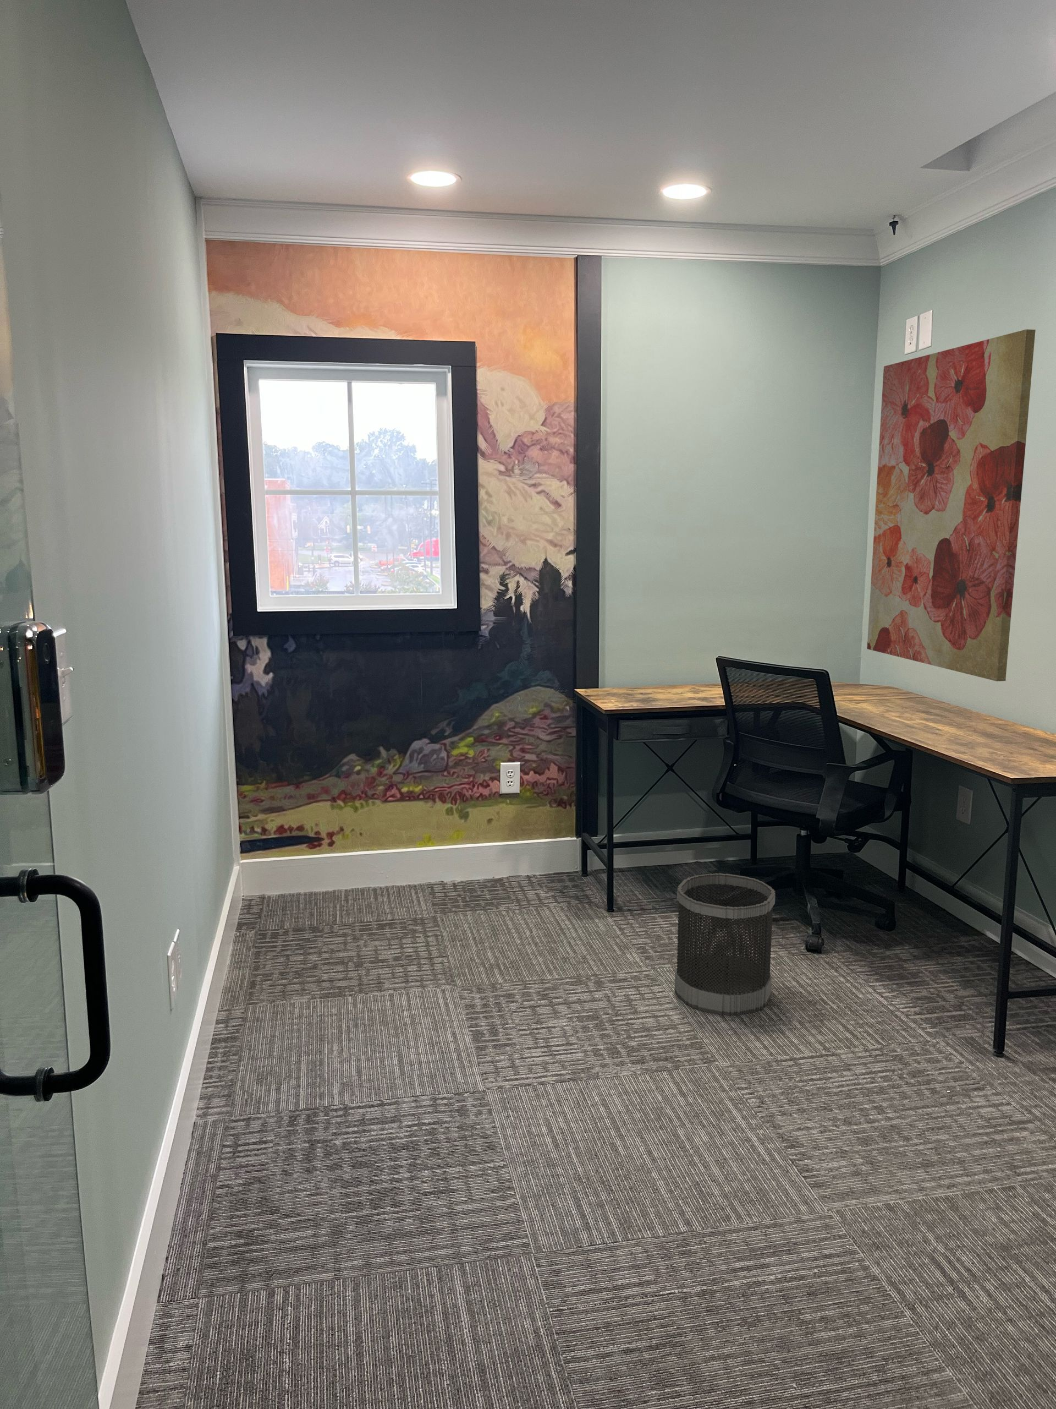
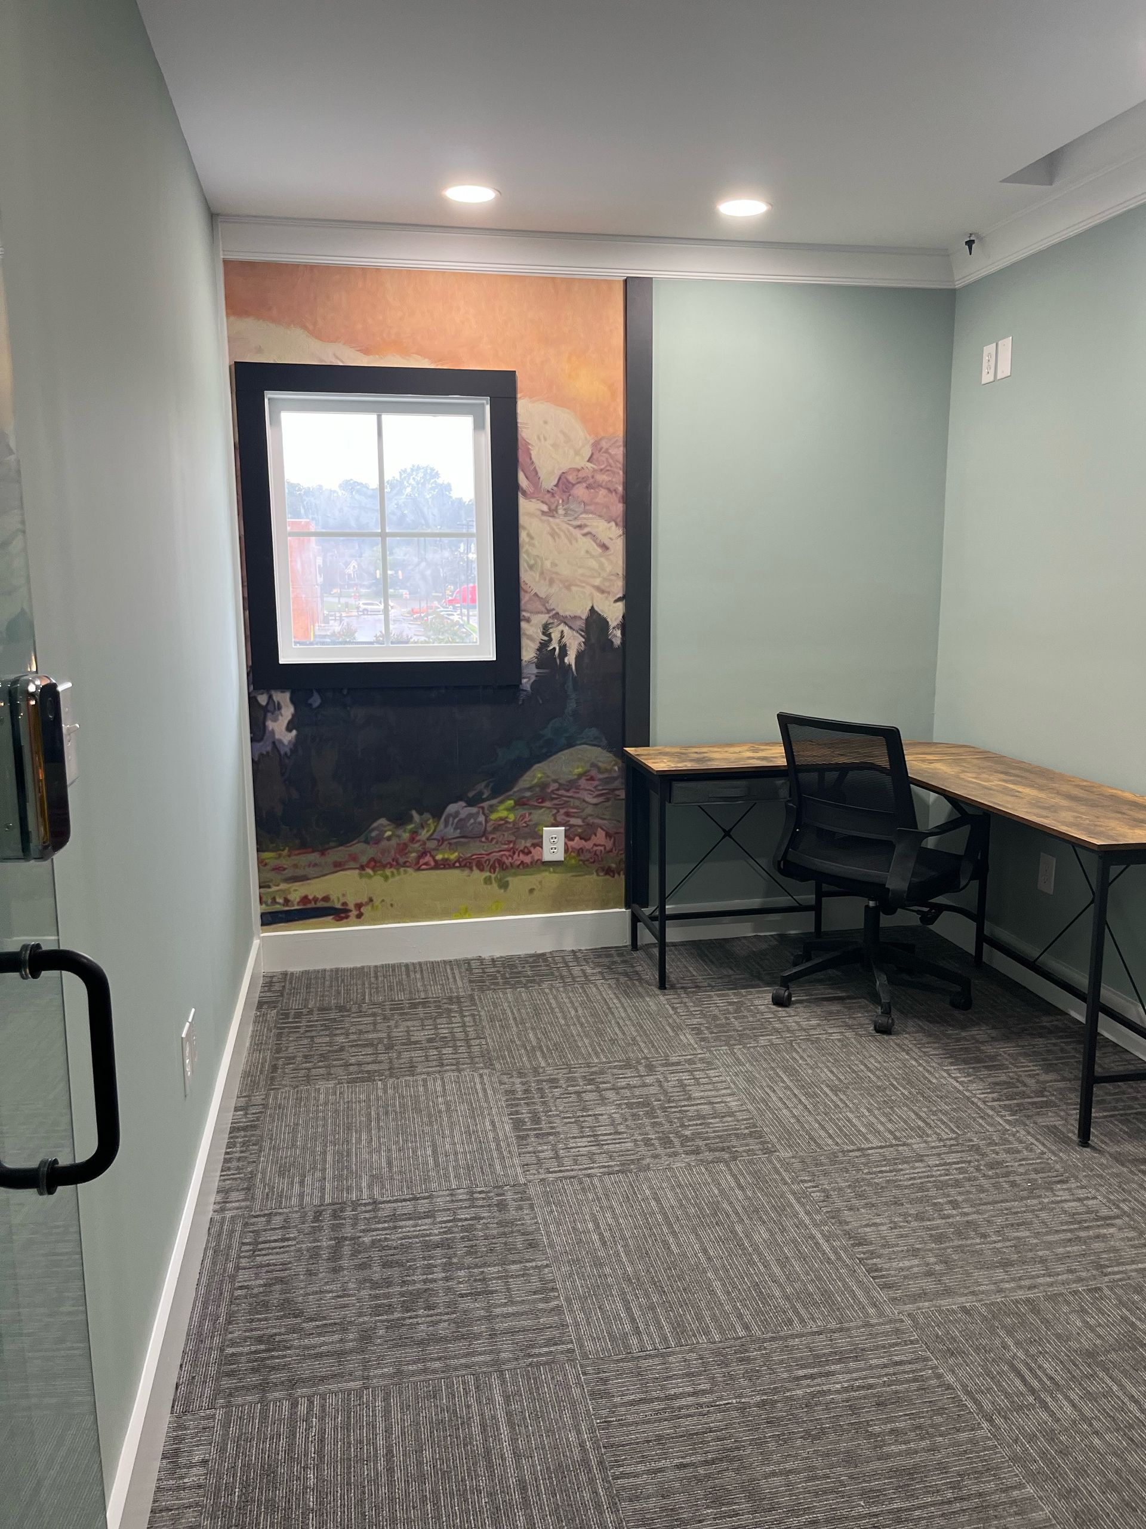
- wastebasket [673,873,776,1016]
- wall art [866,328,1036,682]
